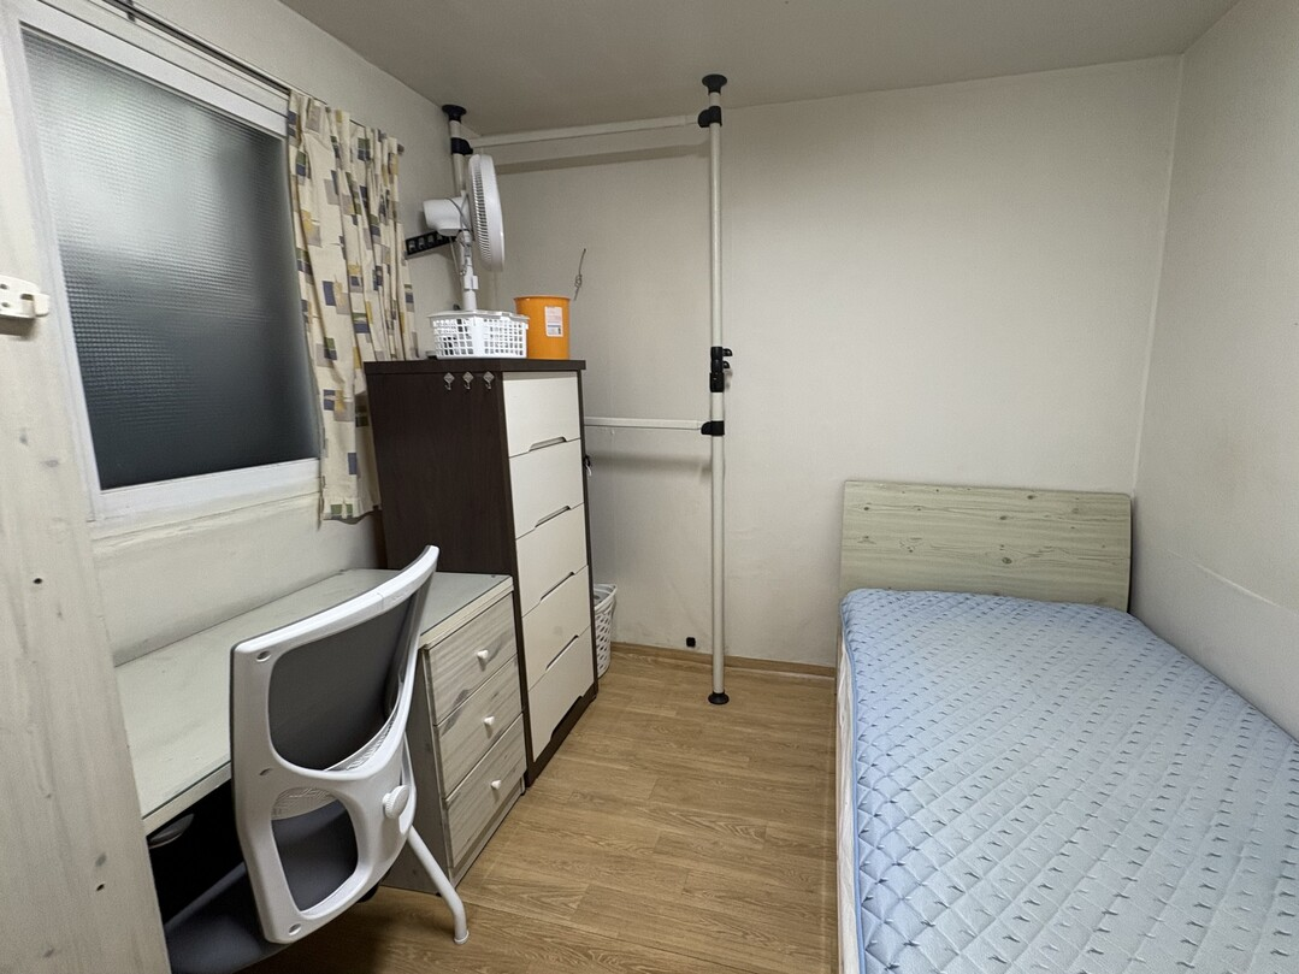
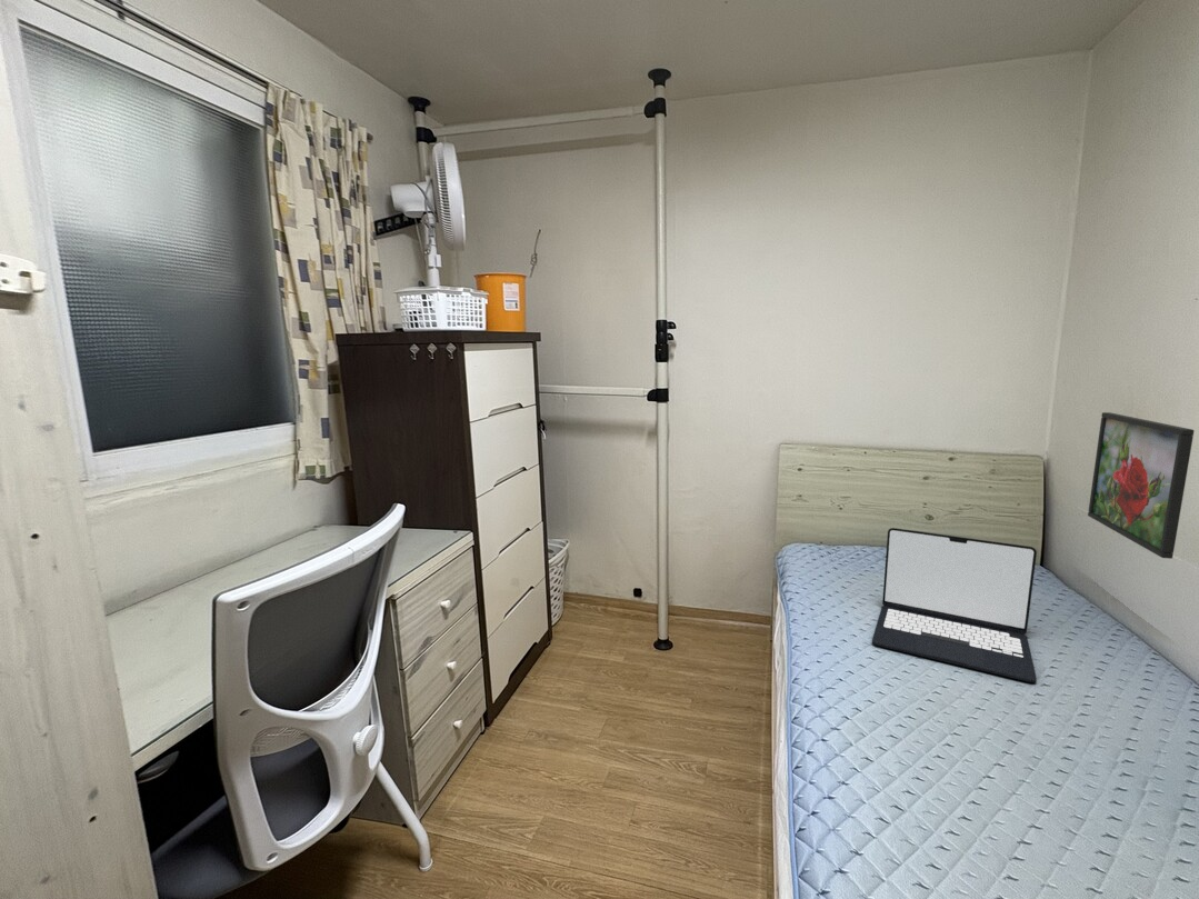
+ laptop [871,527,1038,683]
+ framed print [1087,411,1196,560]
